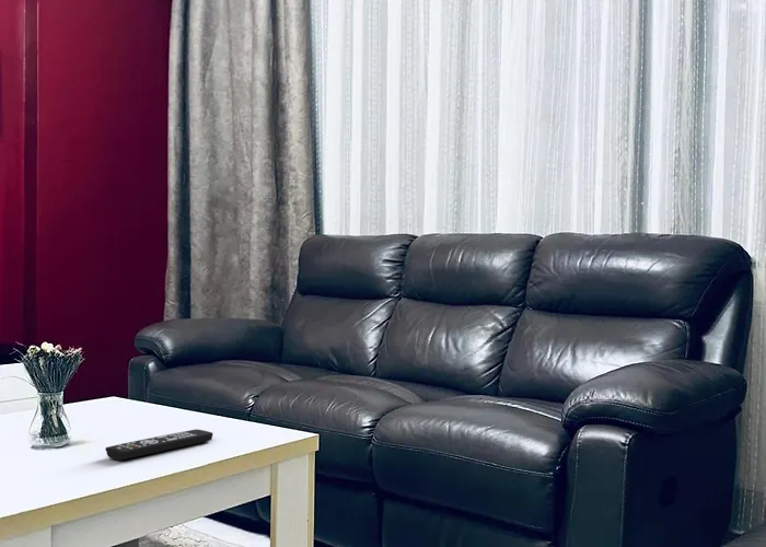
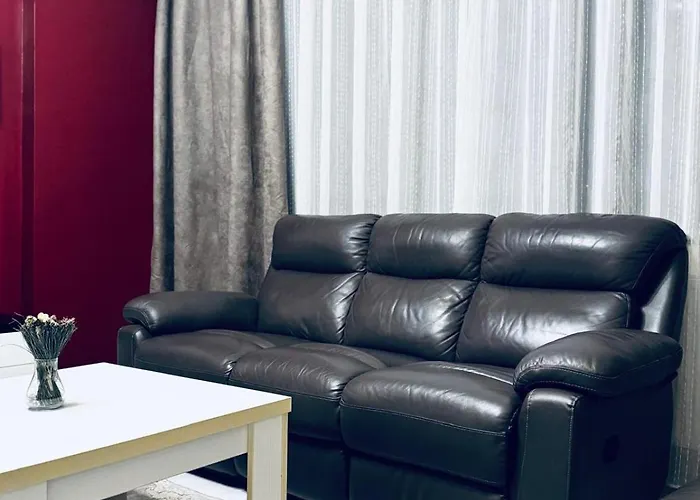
- remote control [104,429,214,462]
